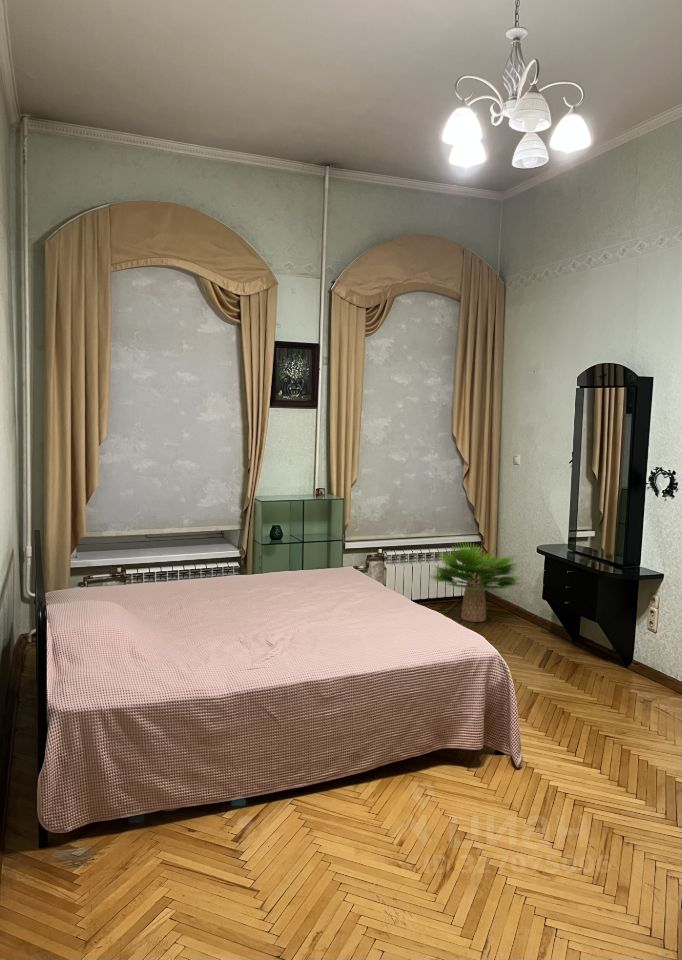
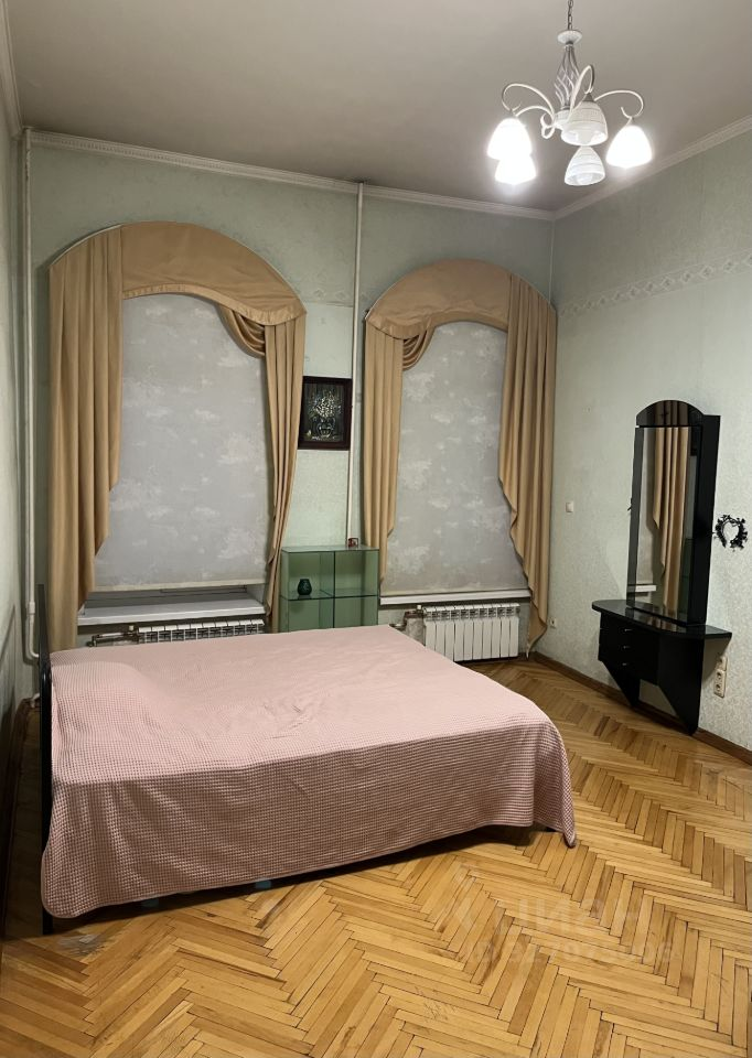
- potted plant [427,541,523,623]
